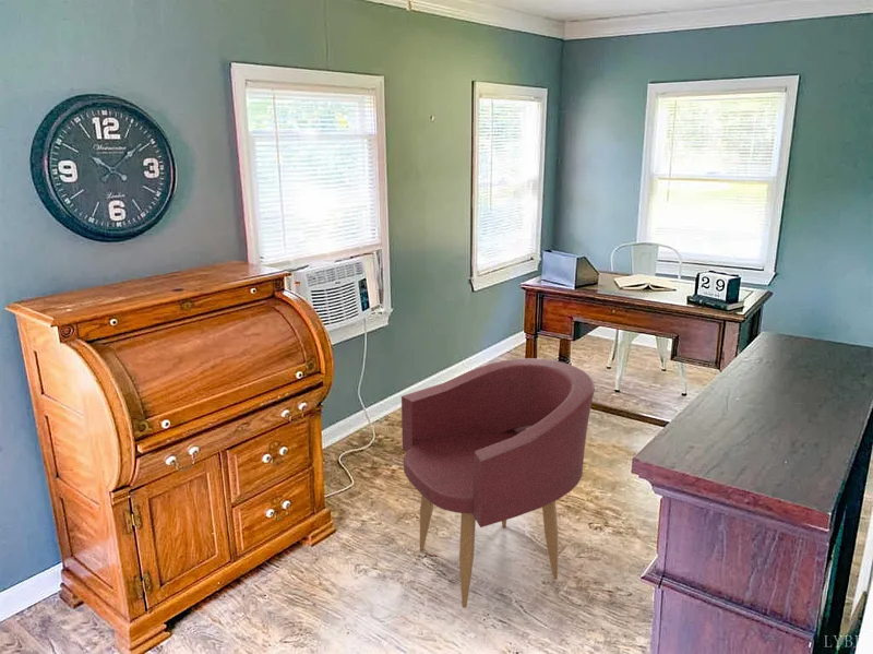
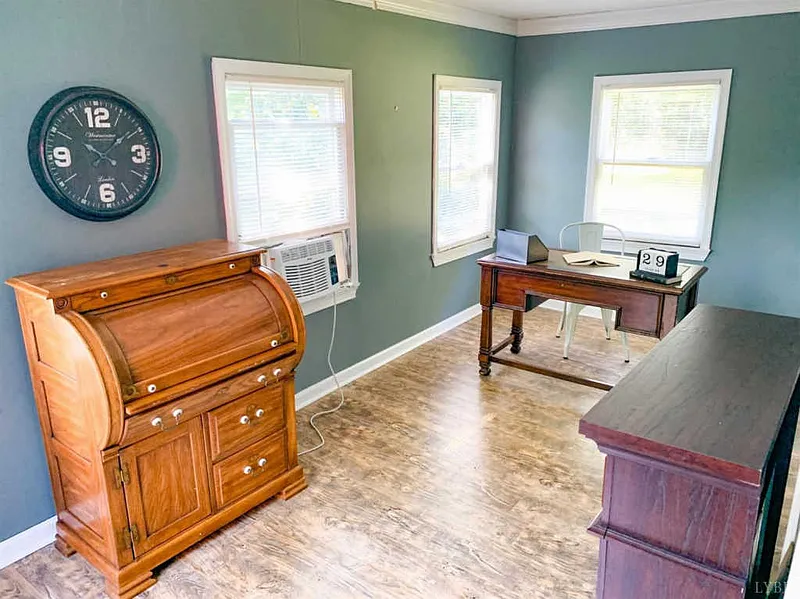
- armchair [400,357,596,609]
